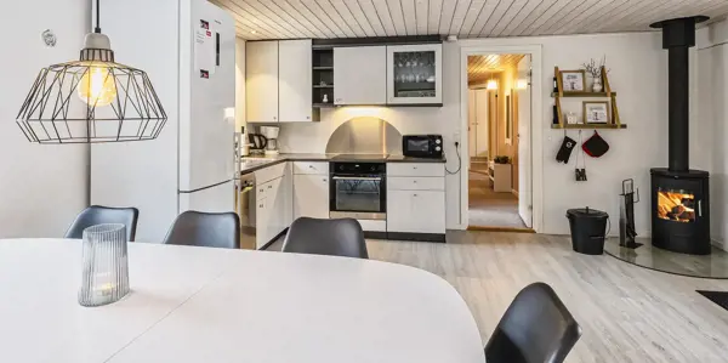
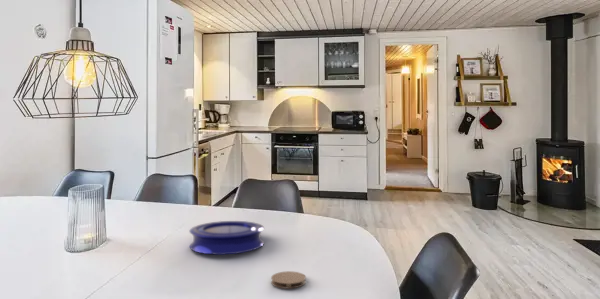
+ coaster [270,270,307,290]
+ plate [188,220,265,256]
